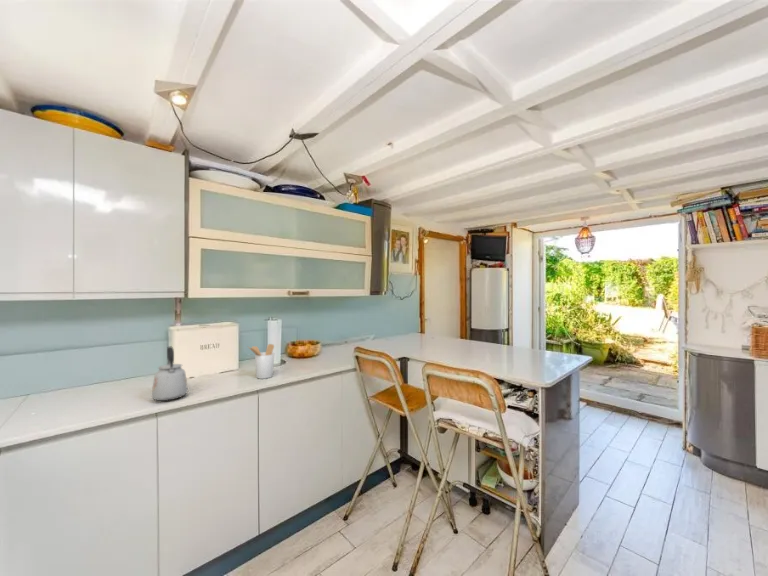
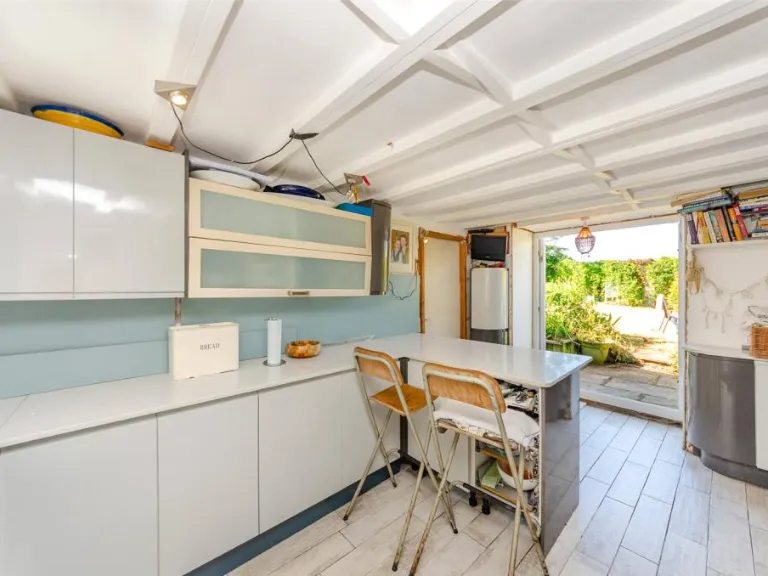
- utensil holder [246,343,275,380]
- kettle [151,346,189,402]
